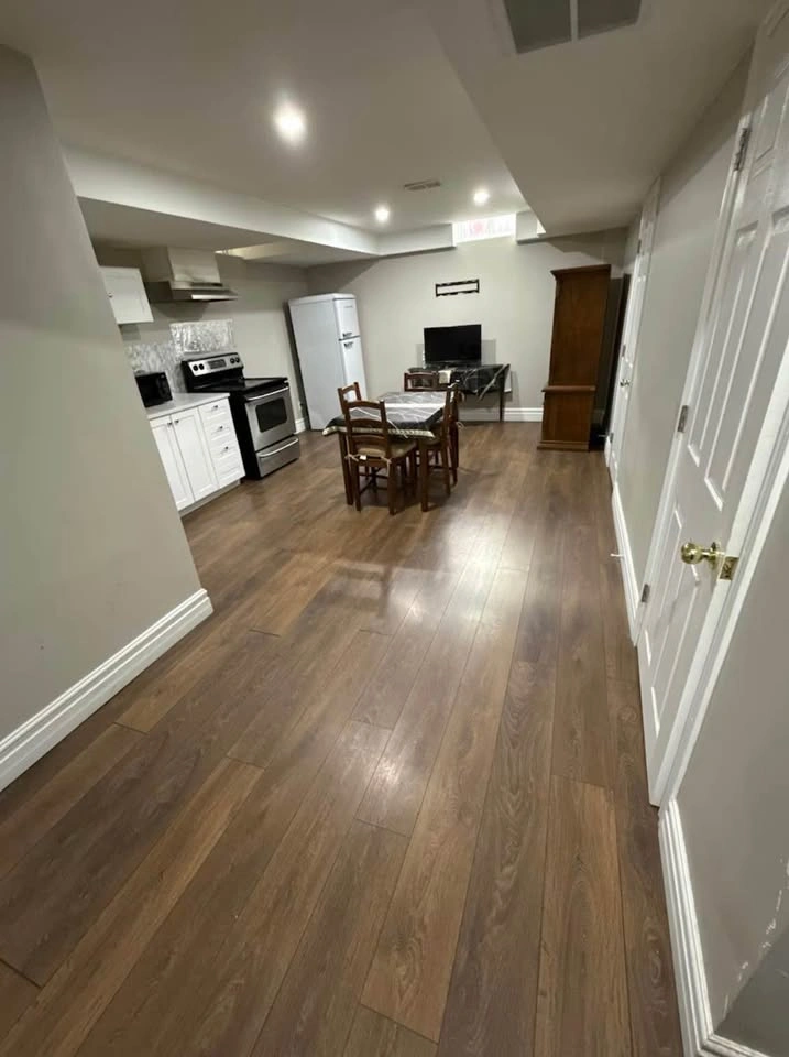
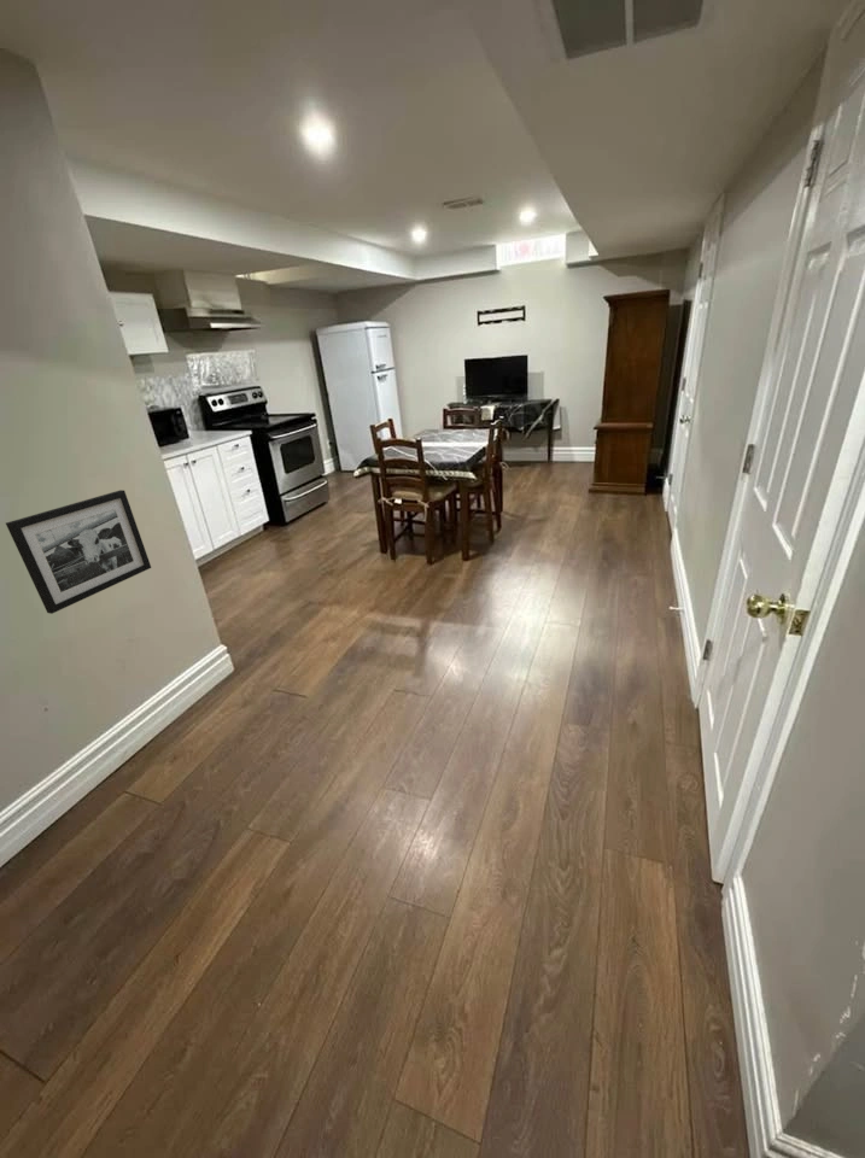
+ picture frame [5,489,152,615]
